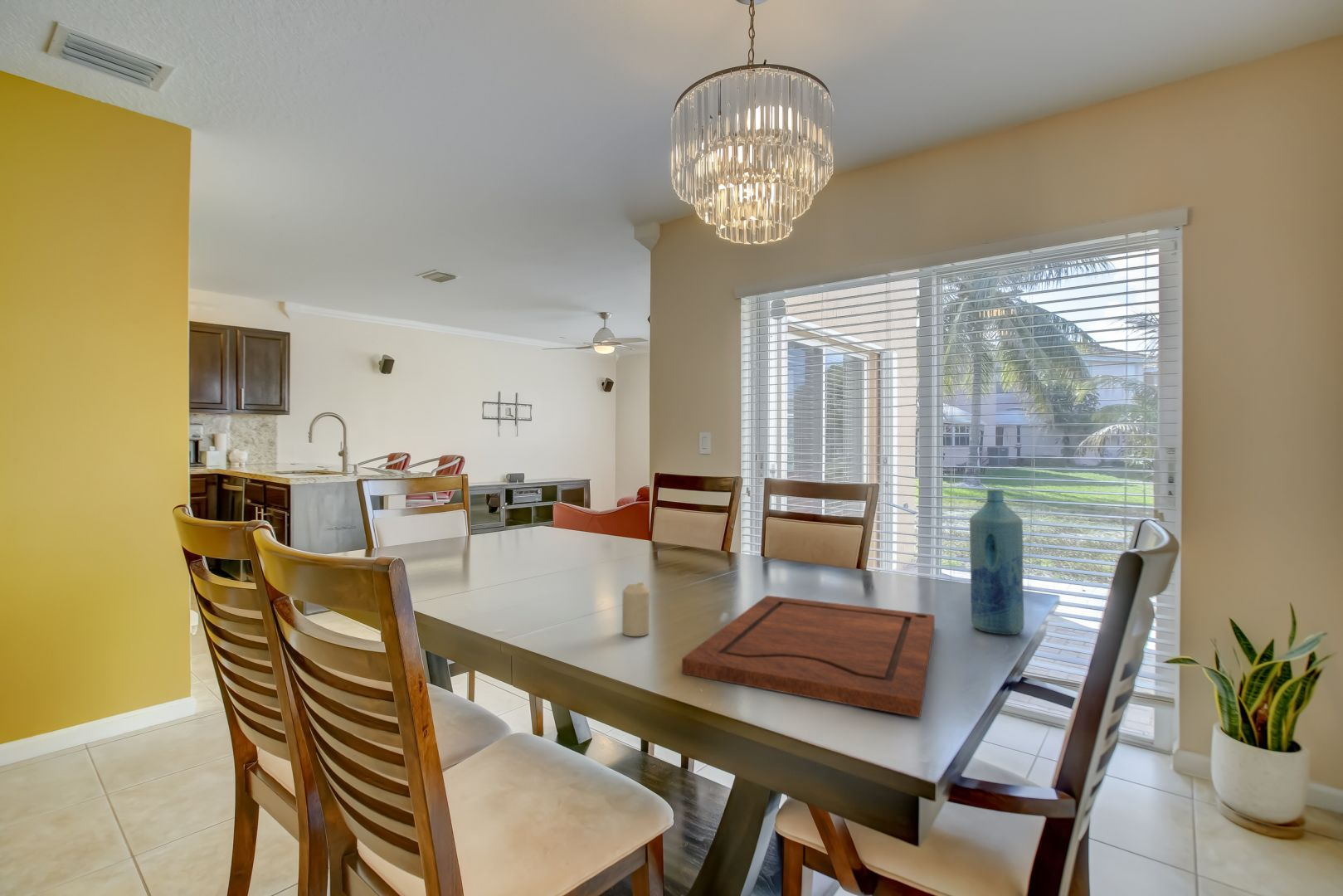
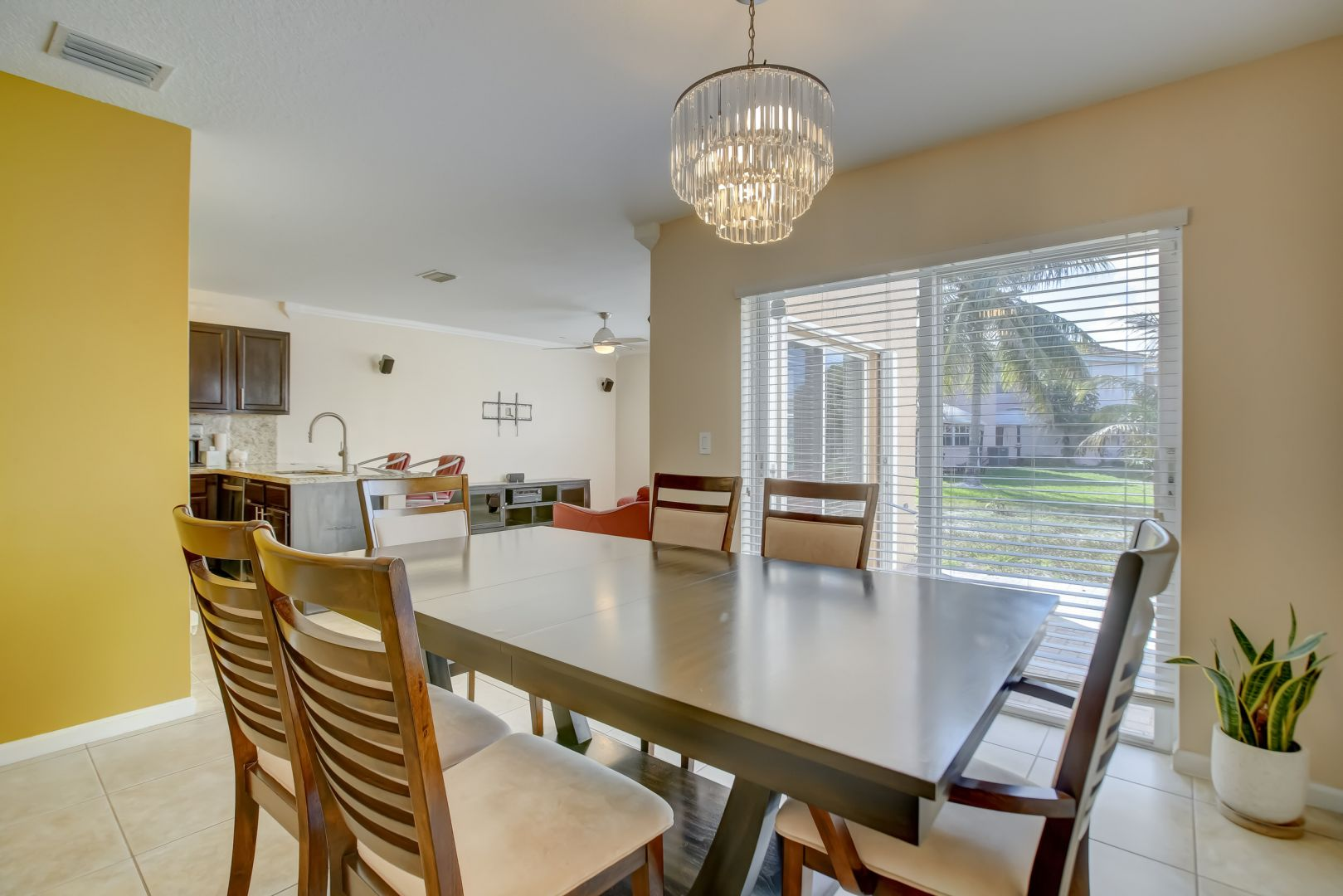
- bottle [969,489,1024,635]
- candle [621,582,650,637]
- cutting board [681,595,936,718]
